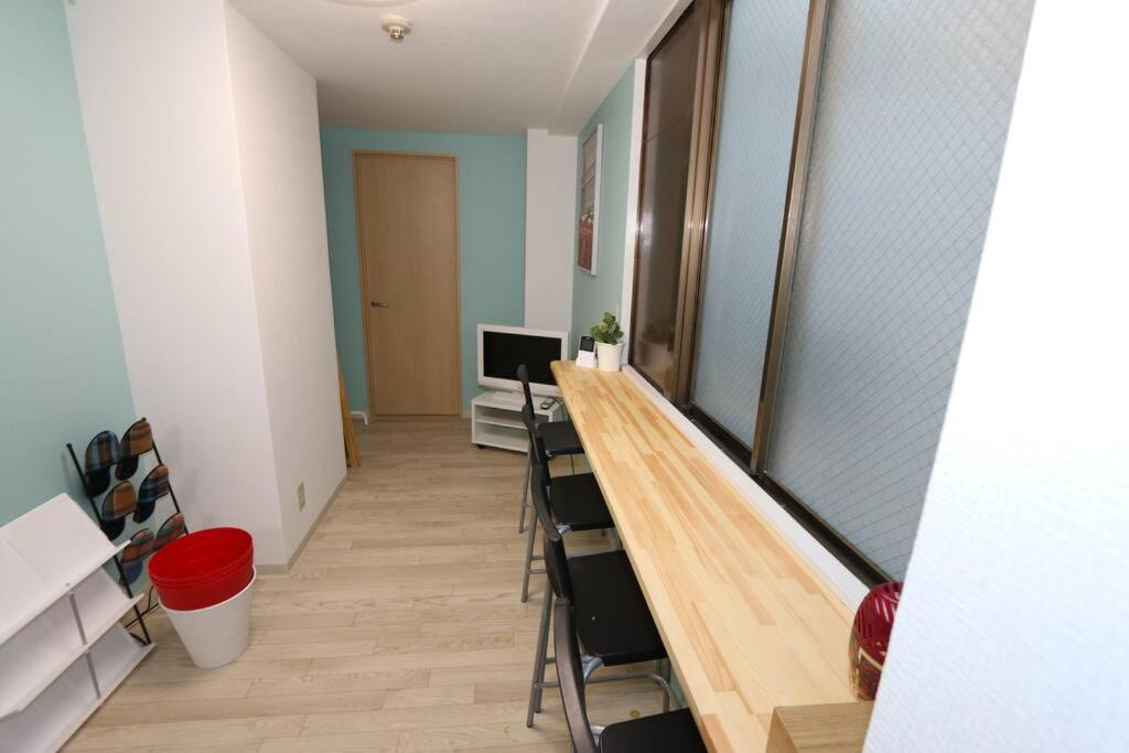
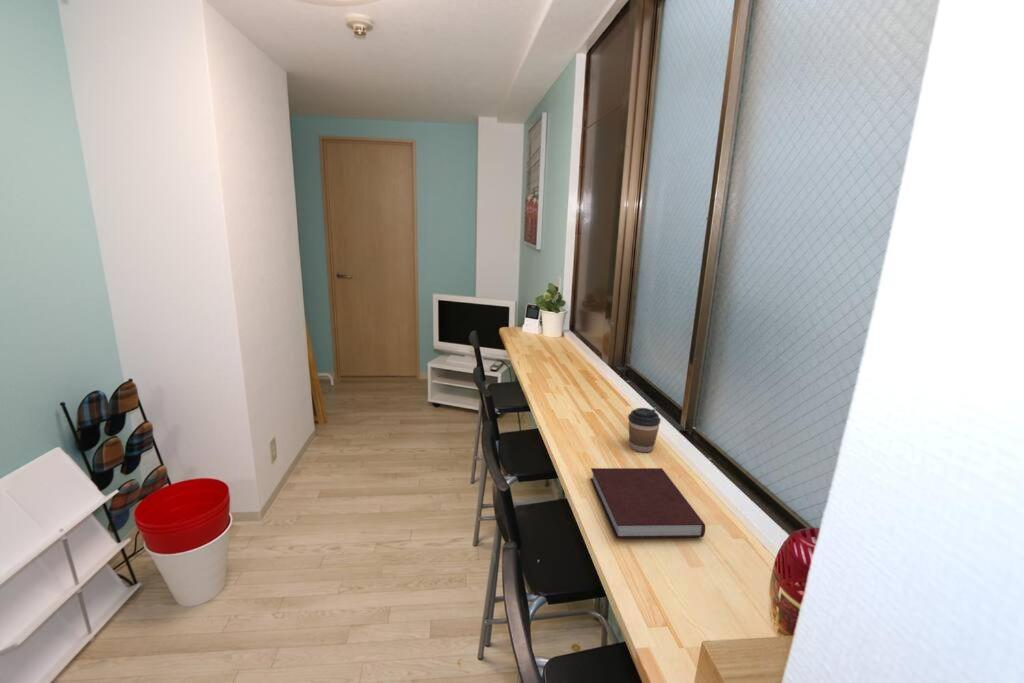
+ notebook [590,467,706,539]
+ coffee cup [627,407,662,453]
